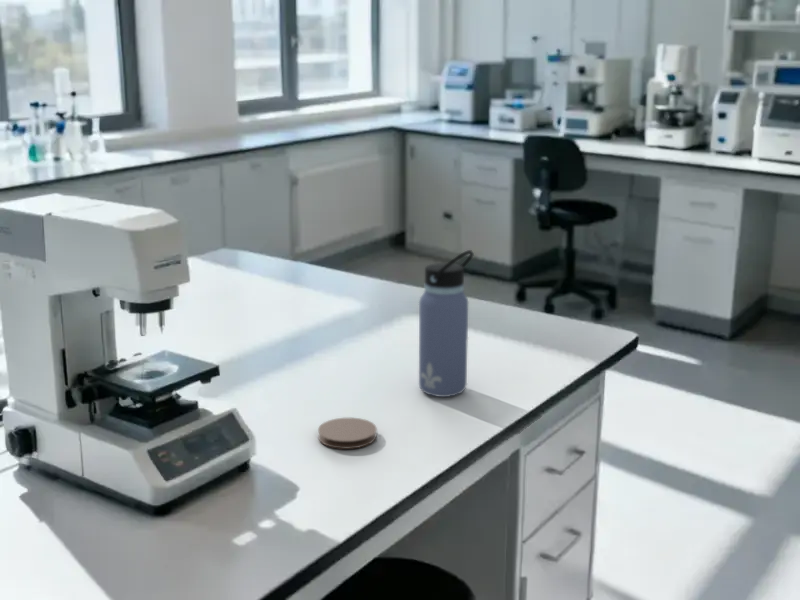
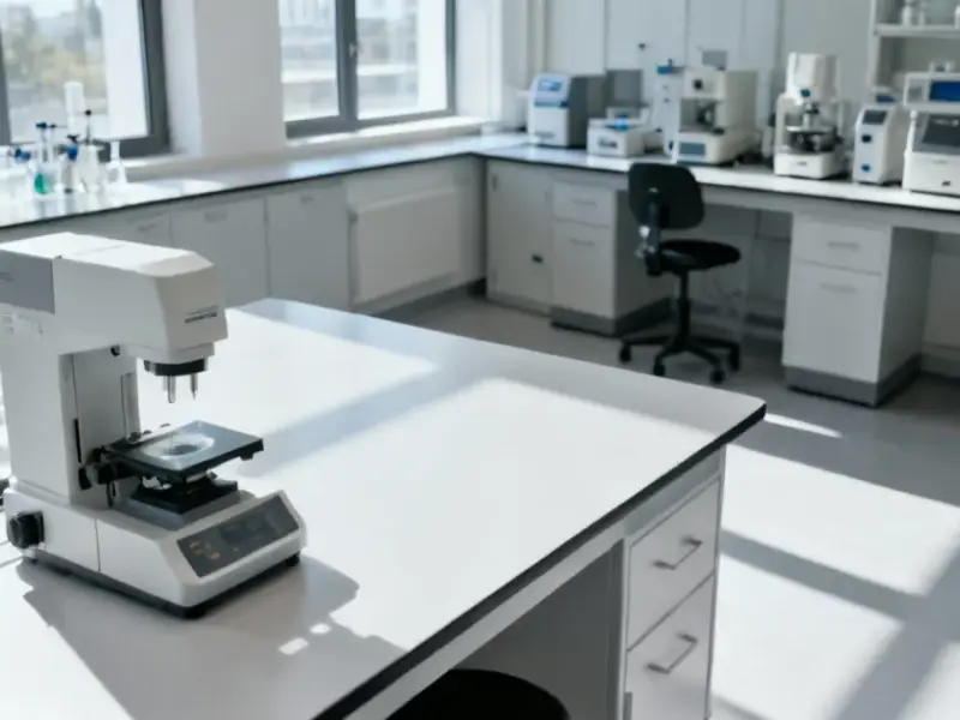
- coaster [317,417,378,450]
- water bottle [418,249,475,398]
